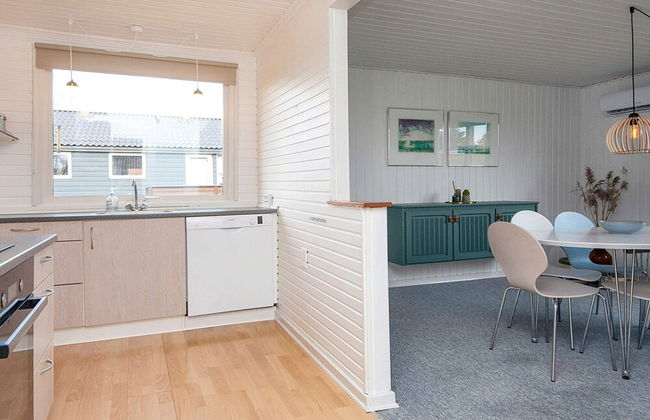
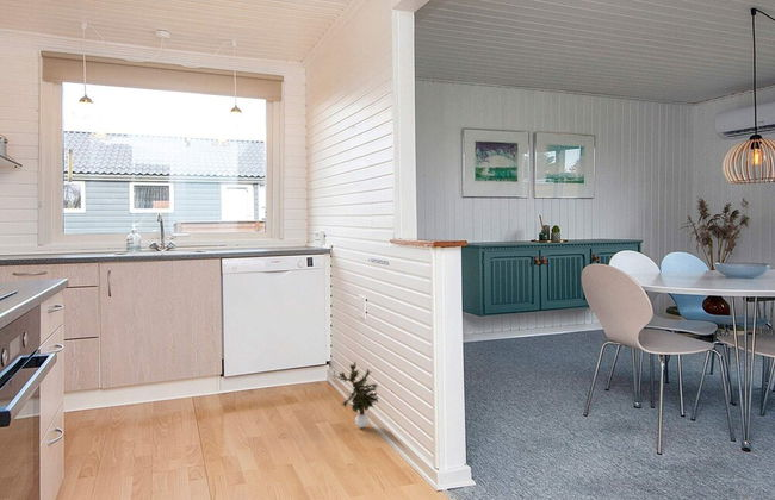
+ potted plant [331,361,380,429]
